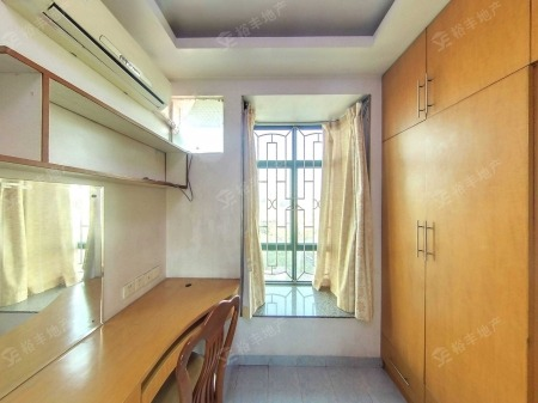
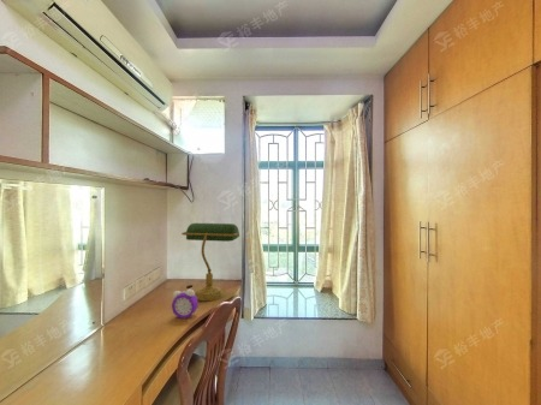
+ desk lamp [180,222,240,302]
+ alarm clock [171,288,200,320]
